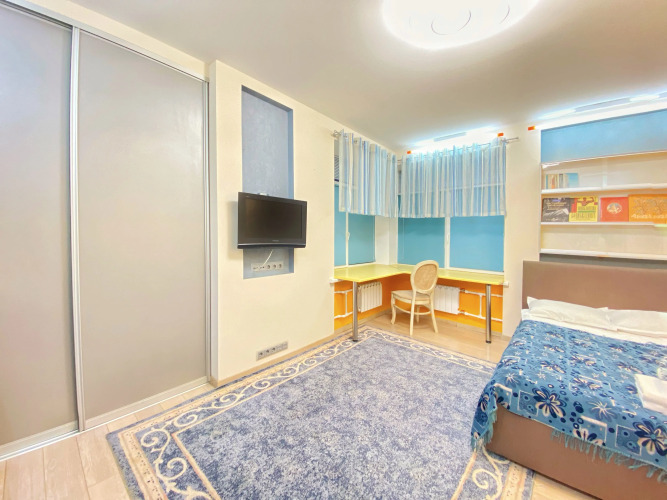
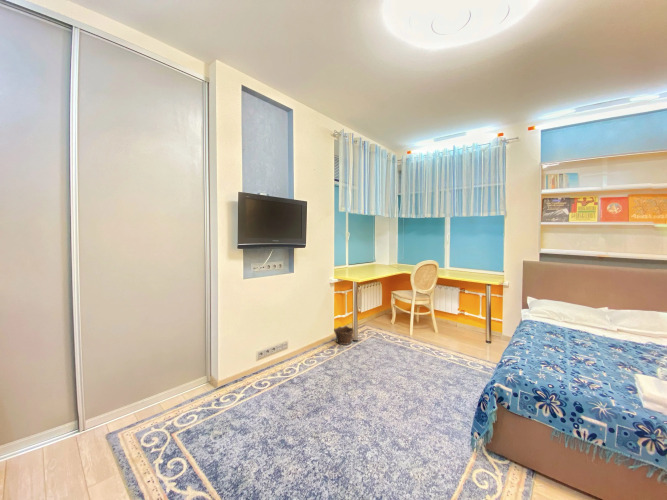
+ clay pot [333,325,355,346]
